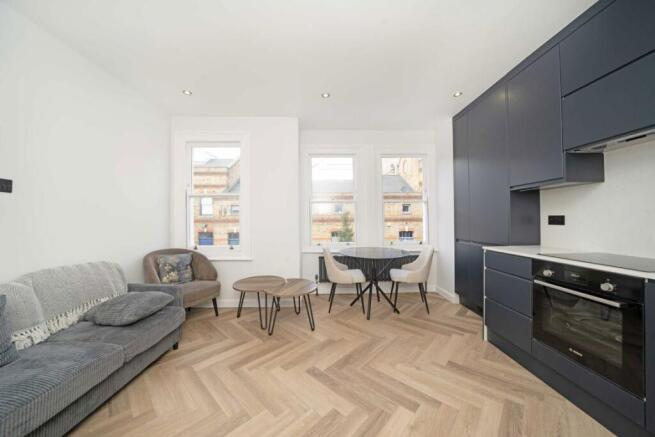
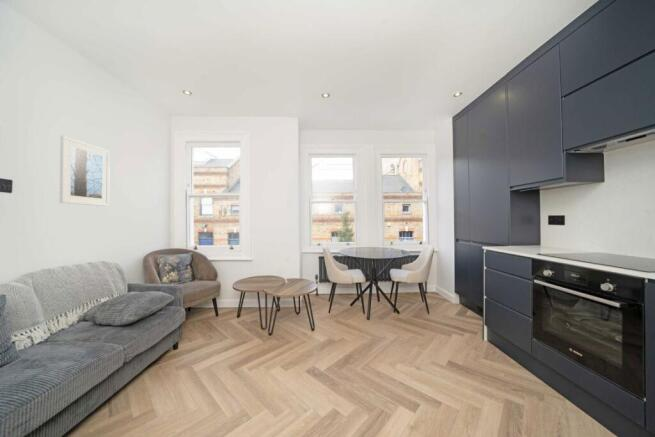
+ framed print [59,135,111,207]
